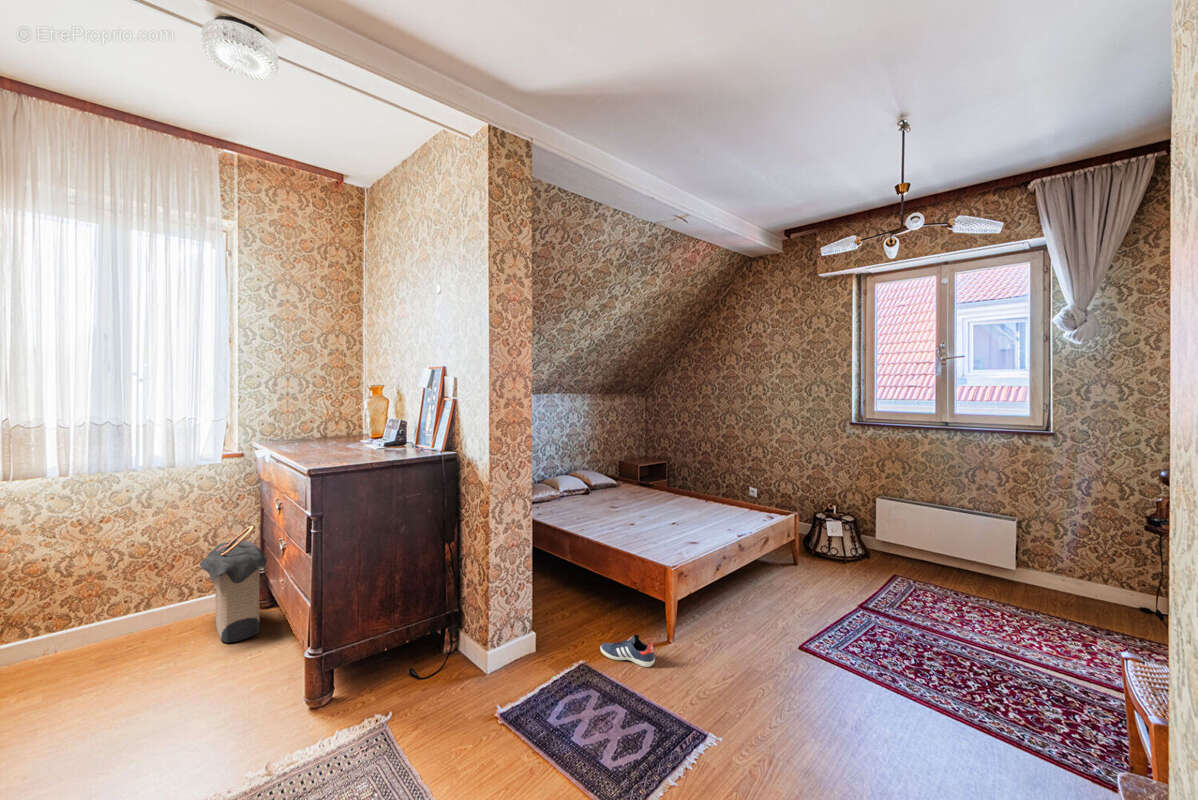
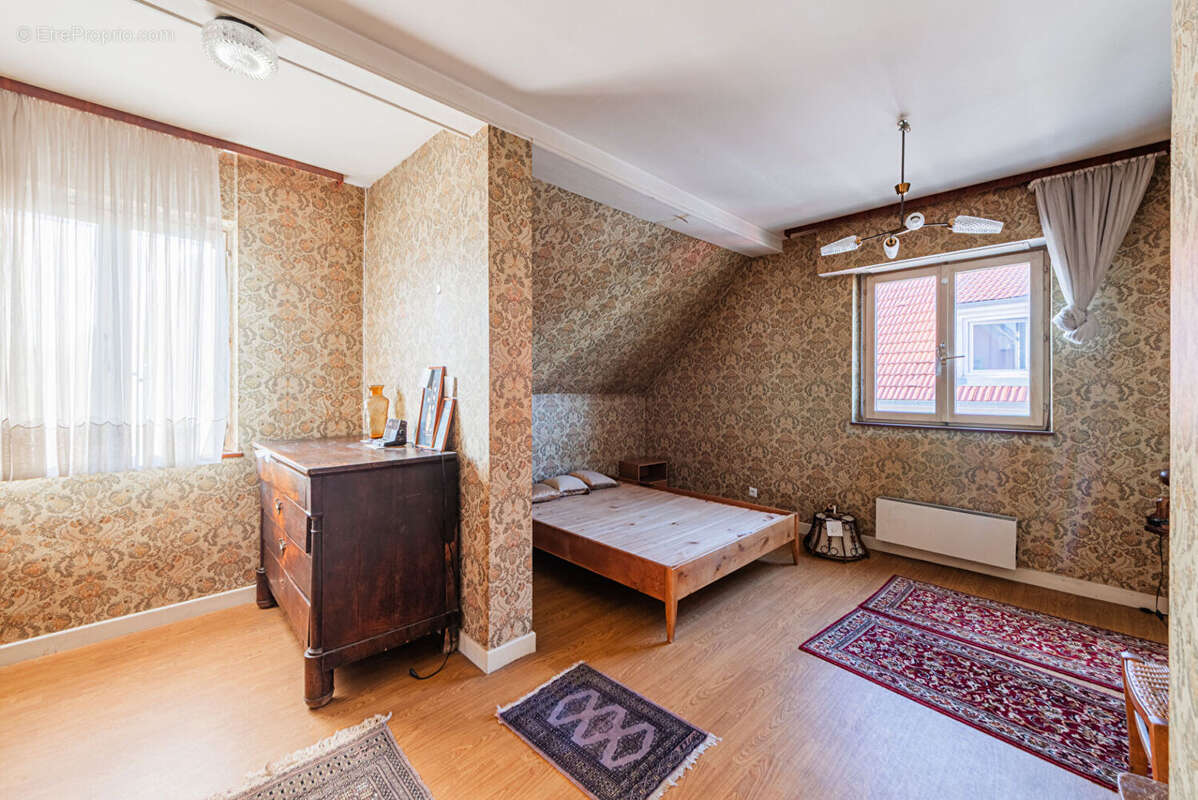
- sneaker [599,634,656,668]
- laundry hamper [199,525,268,644]
